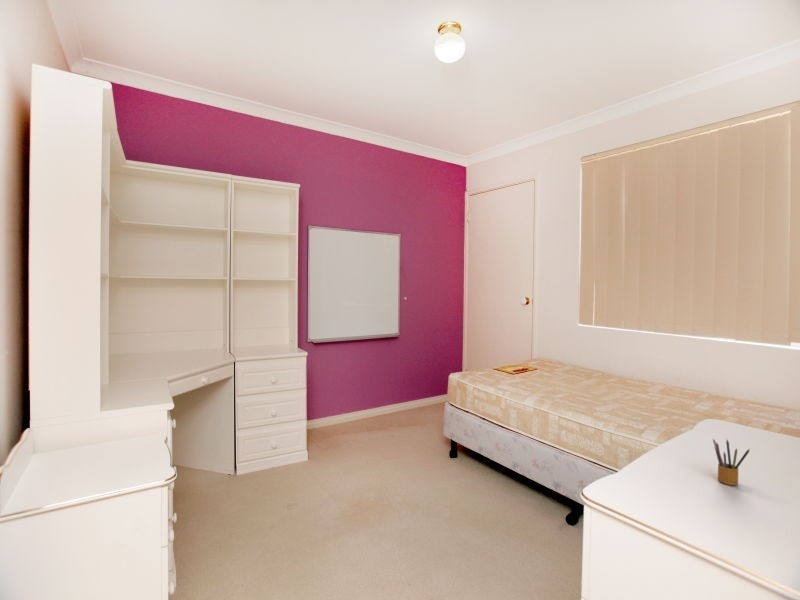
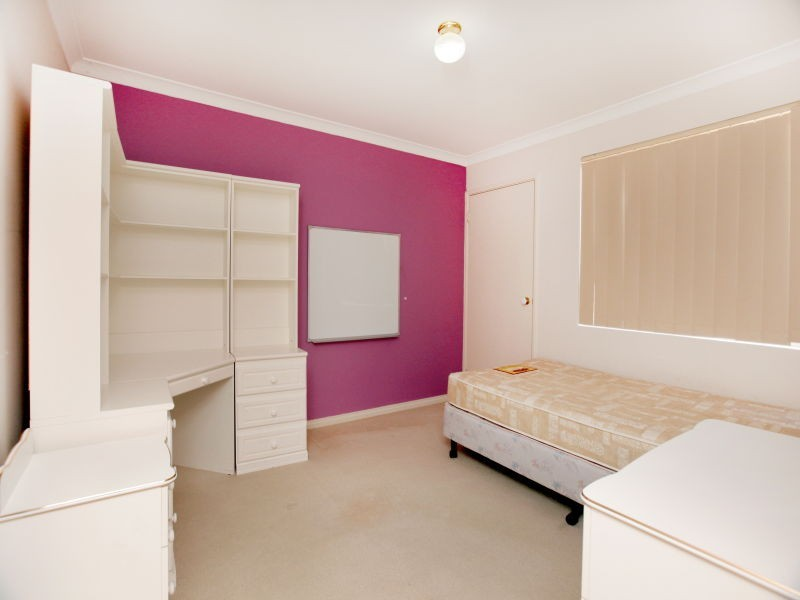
- pencil box [712,438,751,486]
